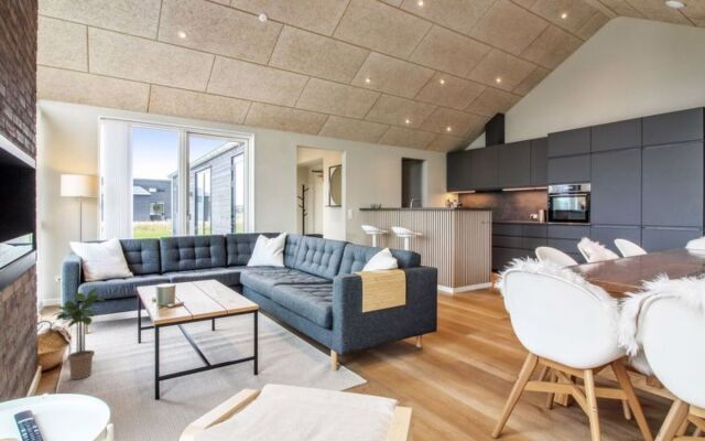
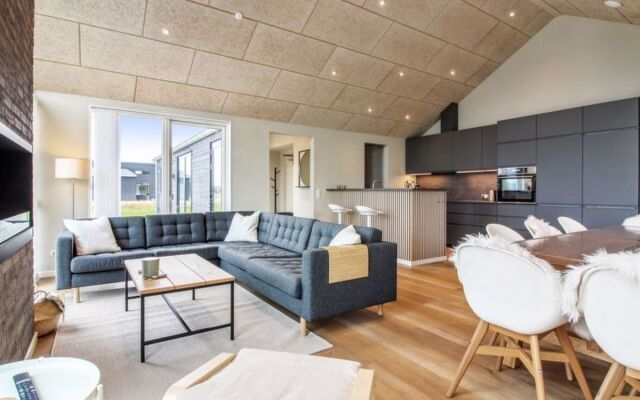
- potted plant [51,287,106,380]
